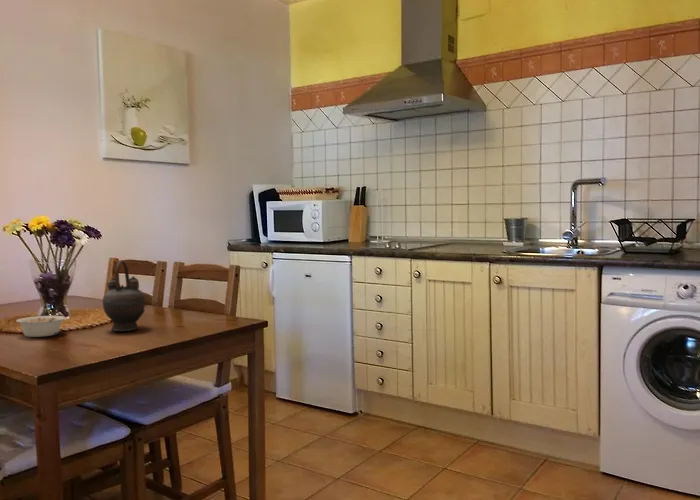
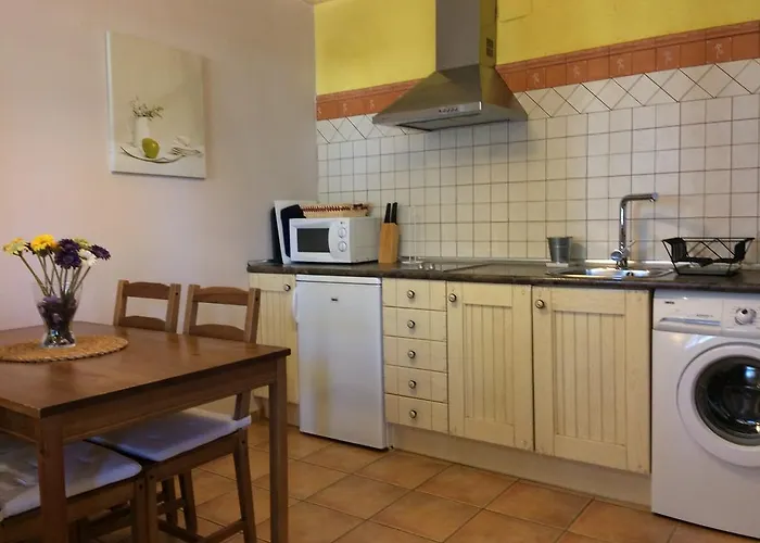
- teapot [102,259,149,332]
- legume [15,315,66,338]
